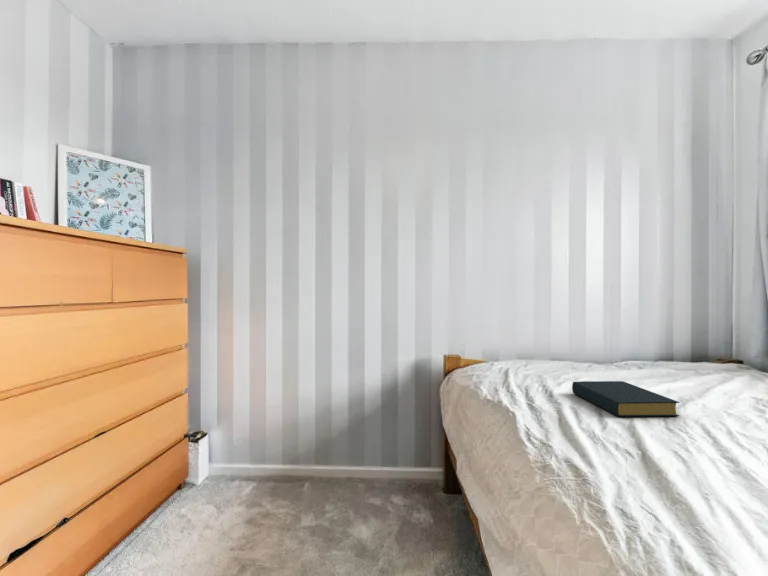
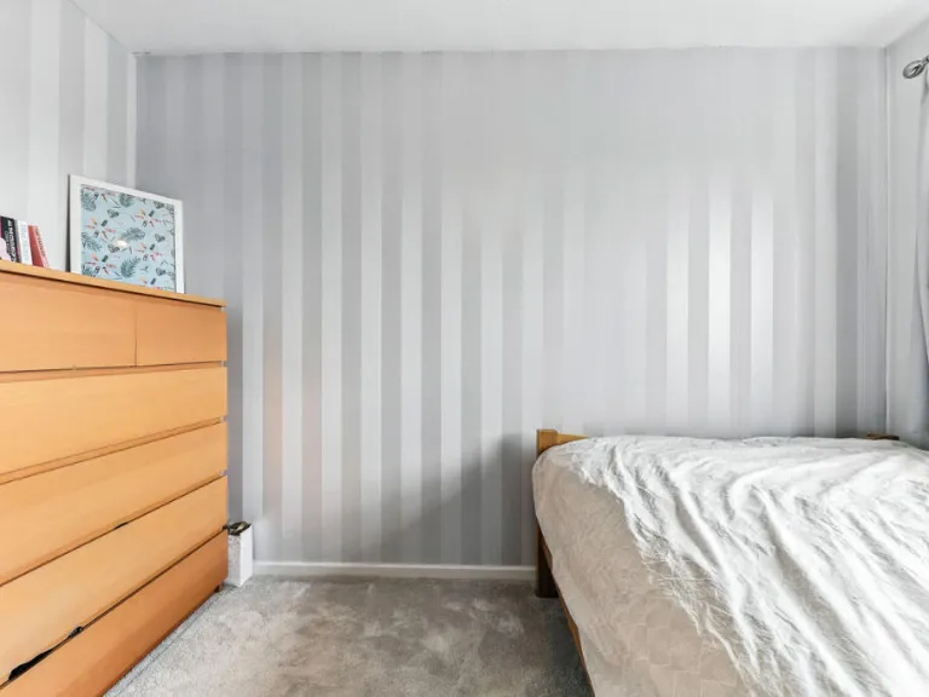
- hardback book [571,380,680,418]
